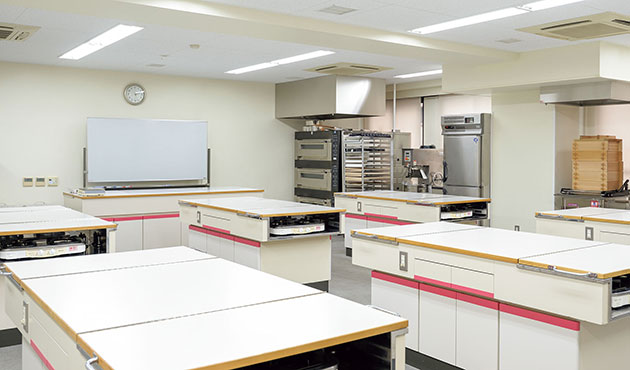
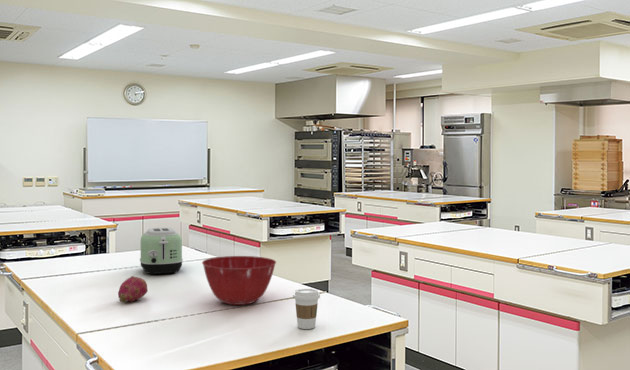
+ mixing bowl [201,255,277,306]
+ coffee cup [292,288,321,330]
+ toaster [139,227,184,276]
+ fruit [117,275,149,304]
